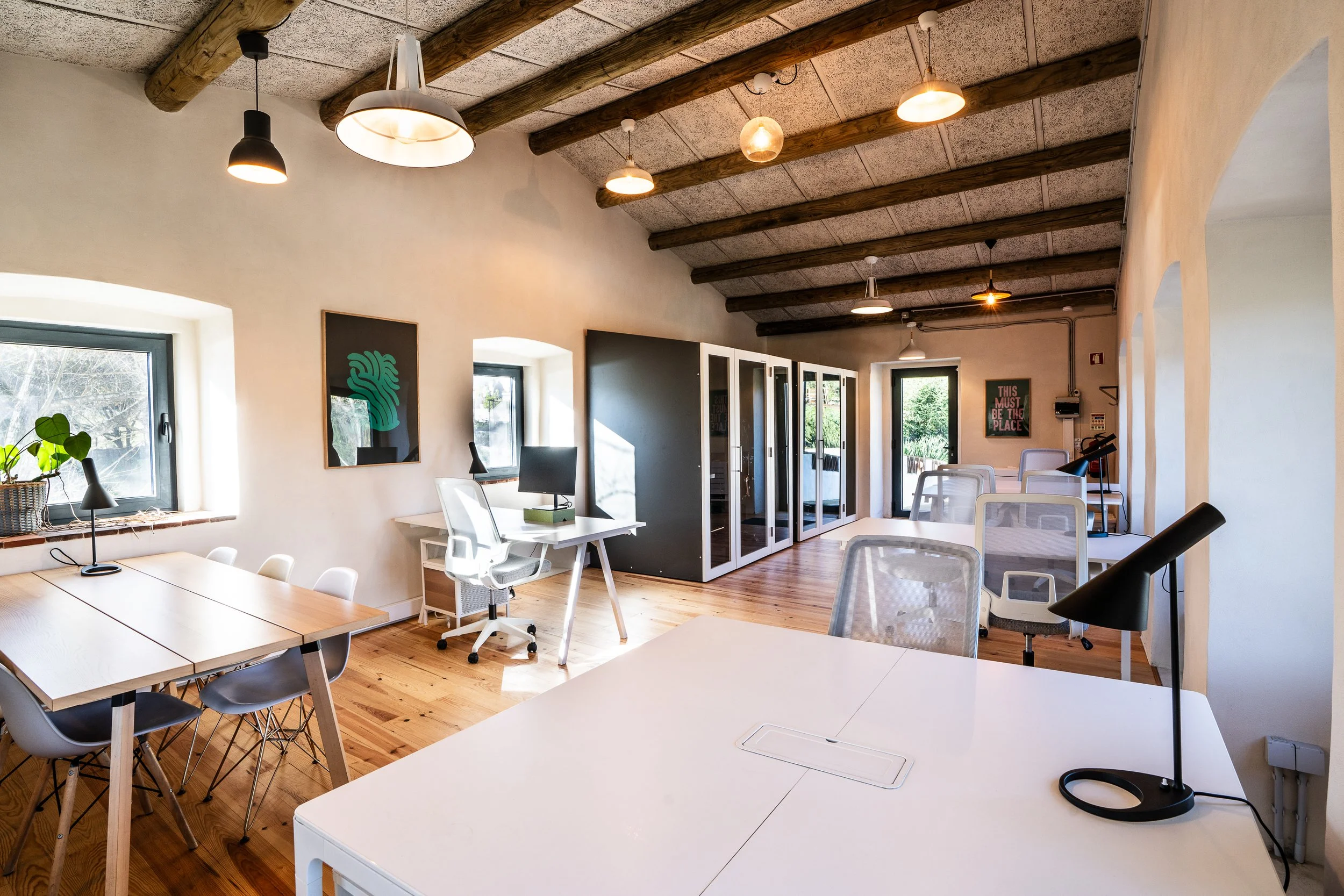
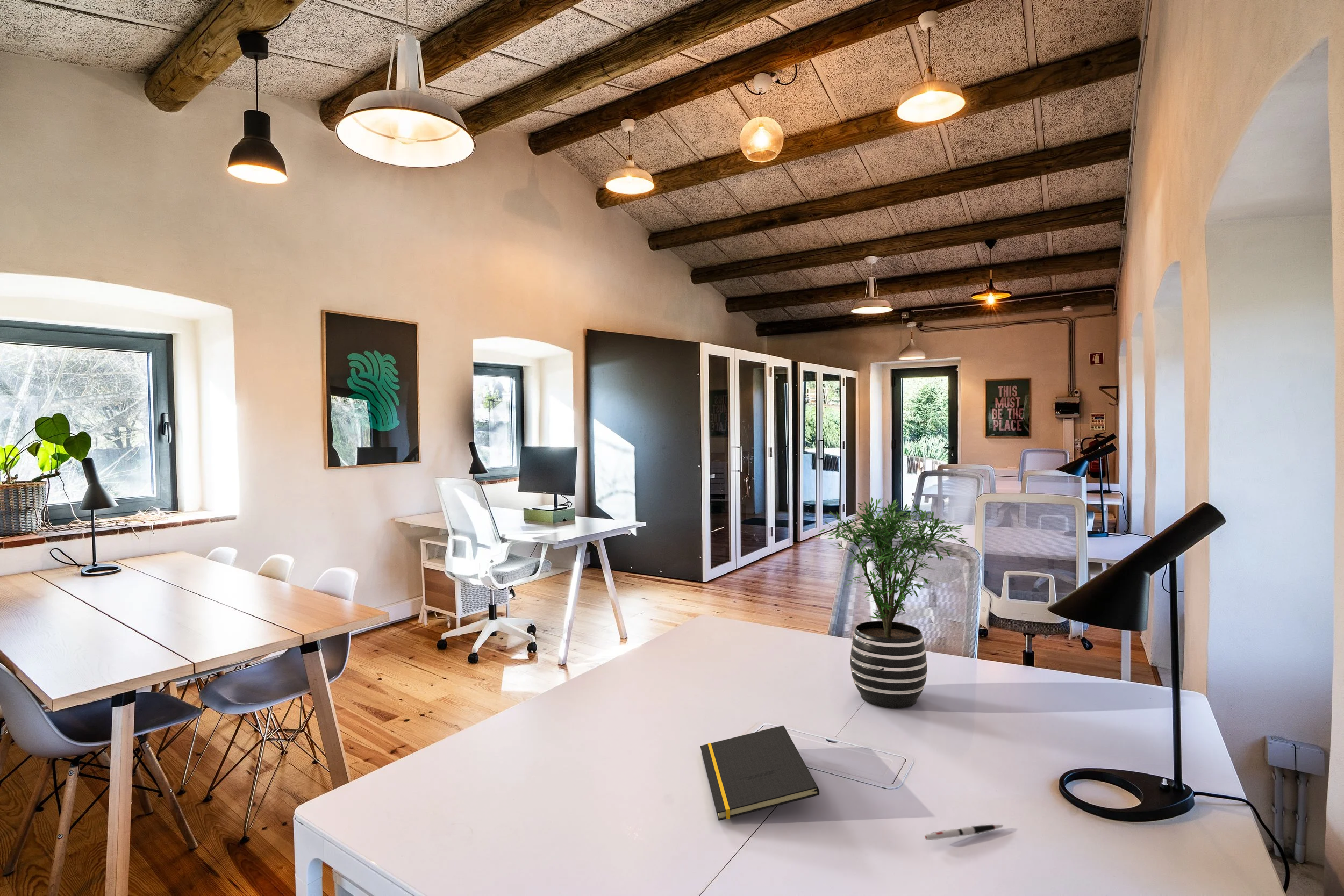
+ notepad [699,725,820,821]
+ pen [924,824,1004,841]
+ potted plant [814,496,970,709]
